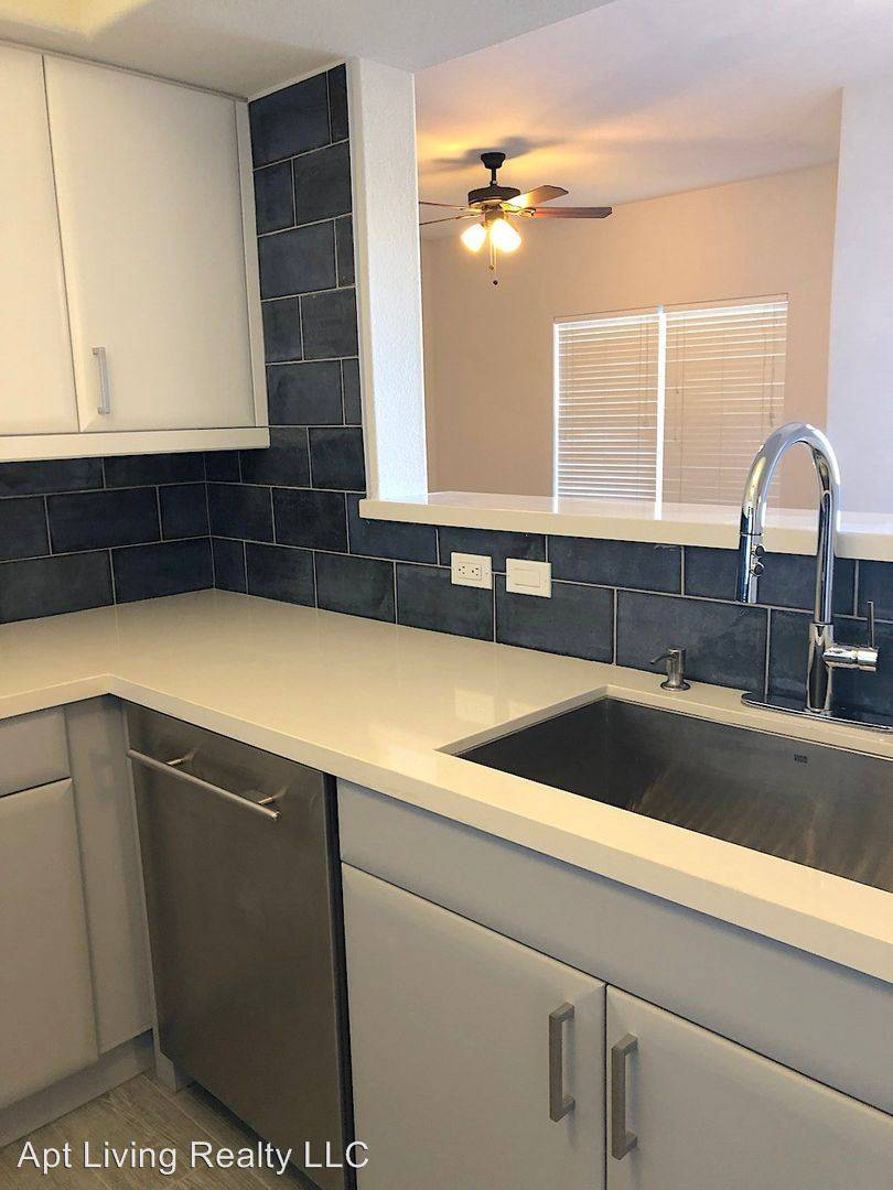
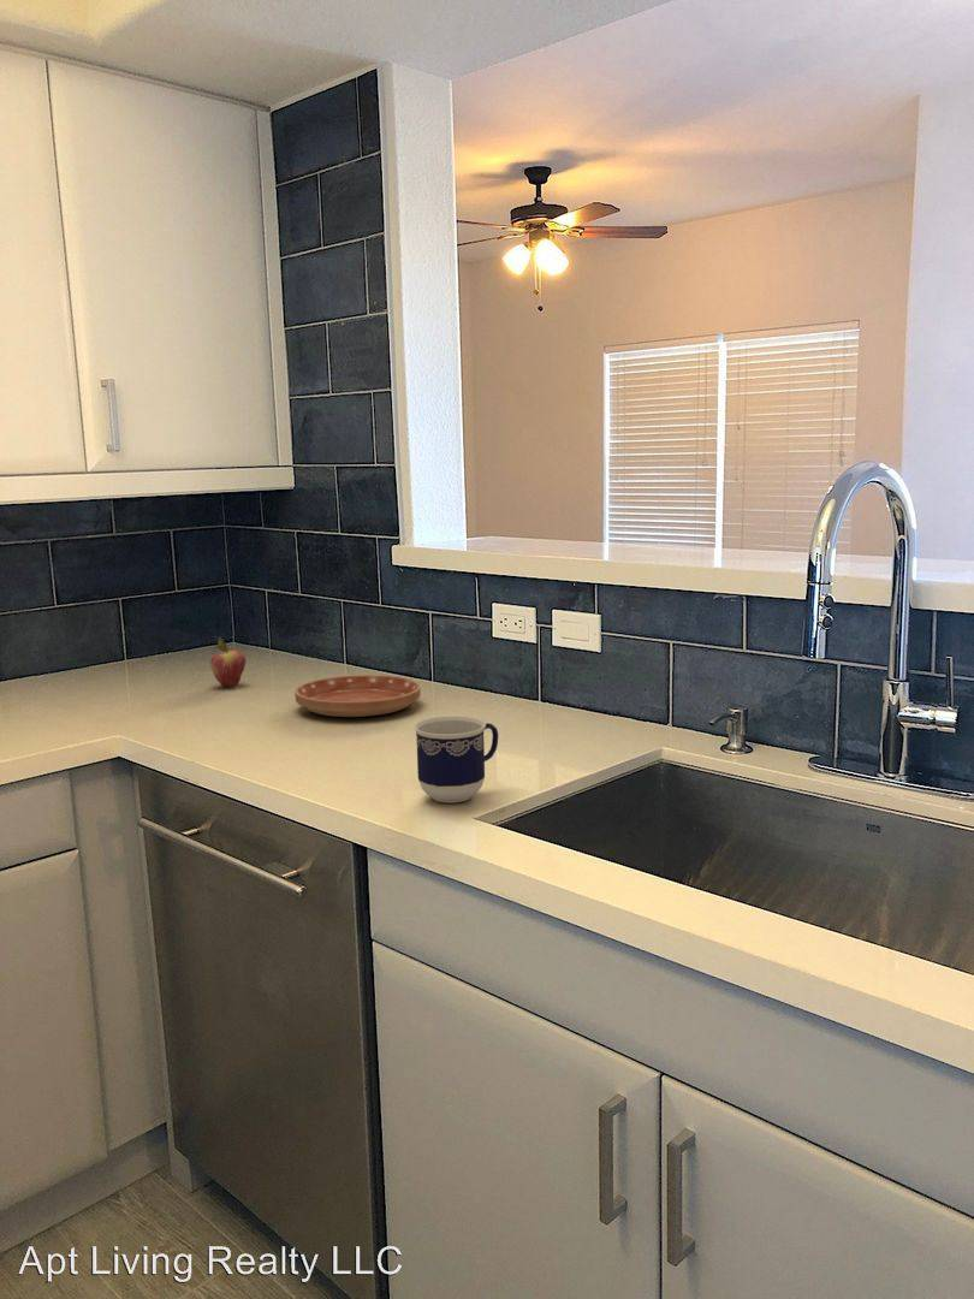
+ saucer [293,674,422,718]
+ fruit [209,635,247,688]
+ cup [412,714,499,803]
